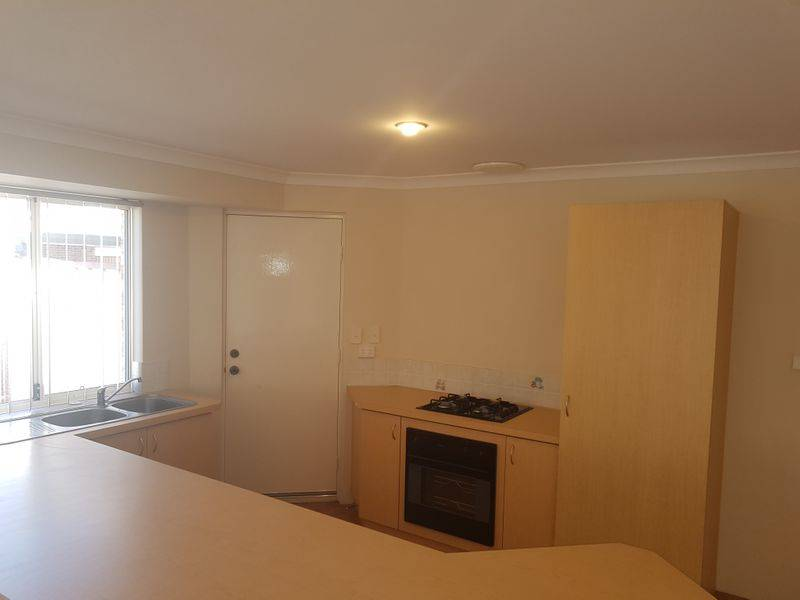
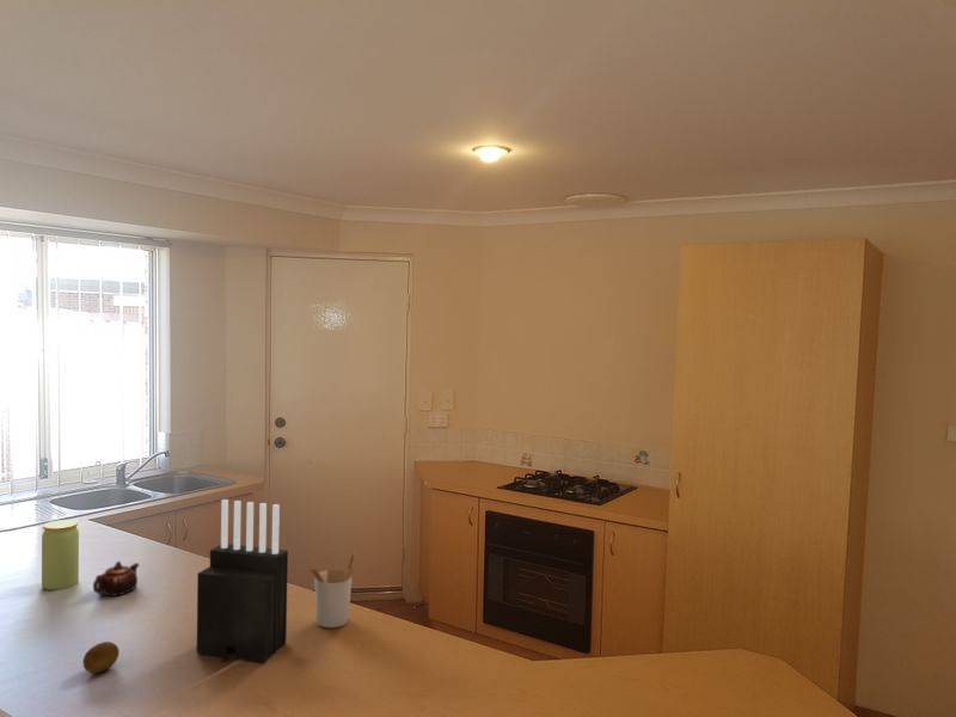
+ jar [41,519,80,592]
+ utensil holder [307,551,357,629]
+ knife block [196,498,289,664]
+ fruit [82,641,121,674]
+ teapot [92,559,140,598]
